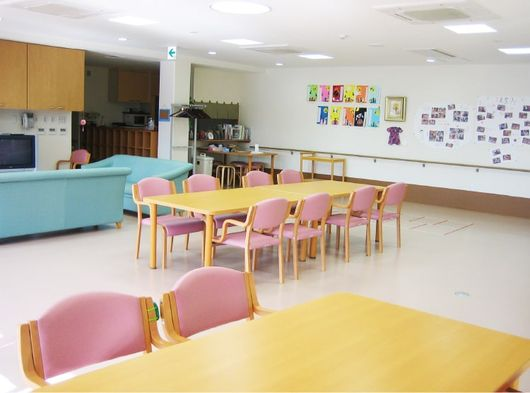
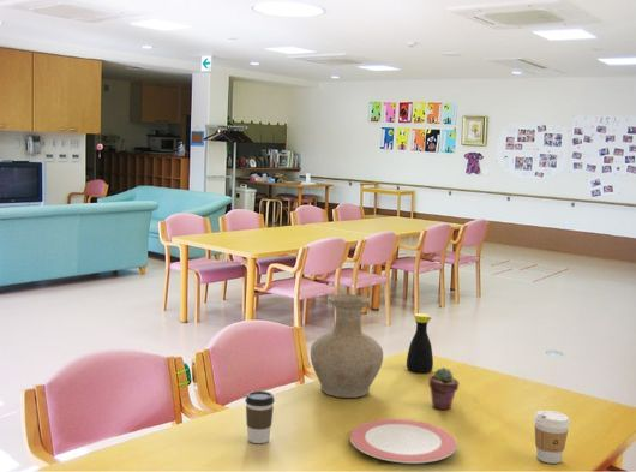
+ vase [308,293,384,399]
+ bottle [406,312,434,374]
+ coffee cup [244,389,276,444]
+ potted succulent [427,366,460,411]
+ plate [349,418,458,465]
+ coffee cup [533,410,571,465]
